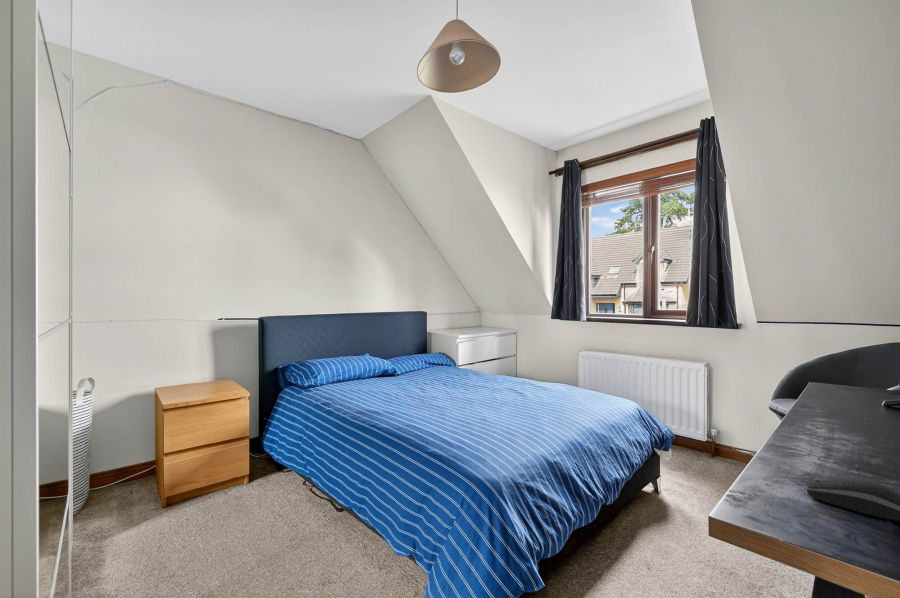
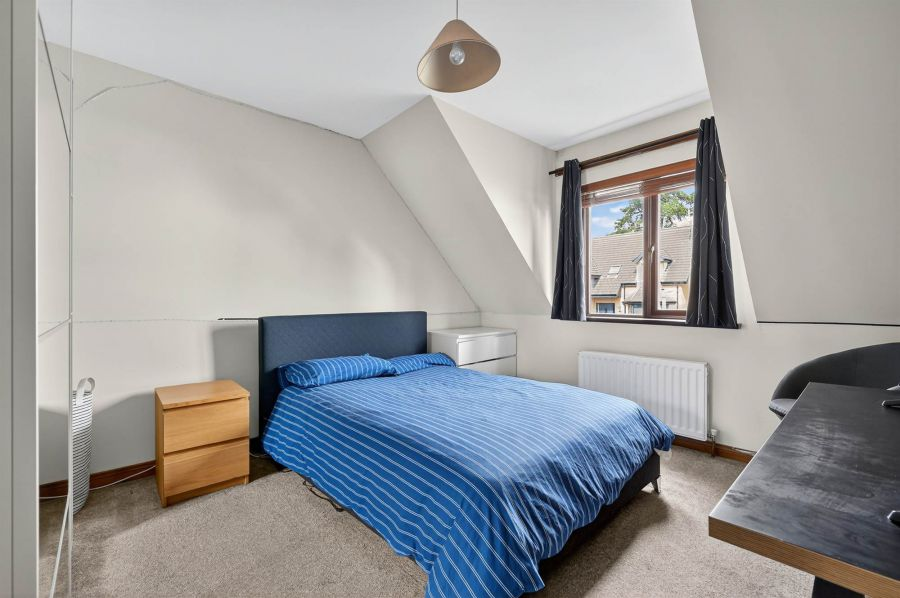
- computer mouse [805,477,900,522]
